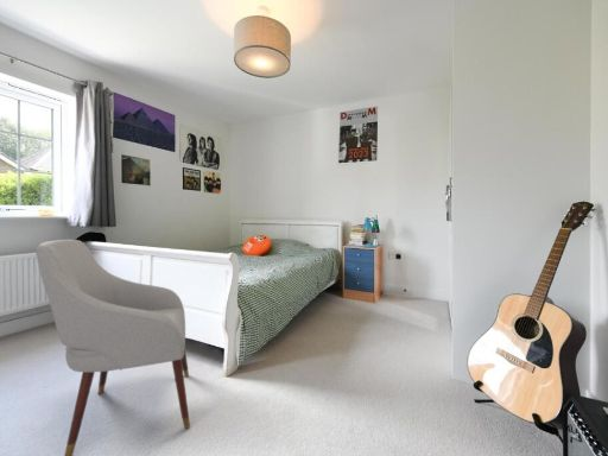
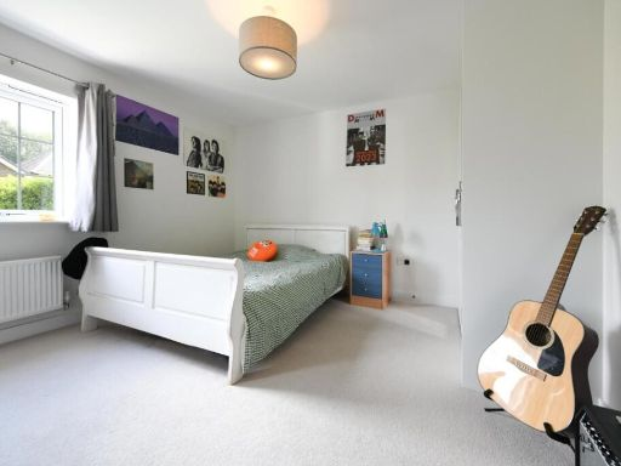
- chair [34,239,191,456]
